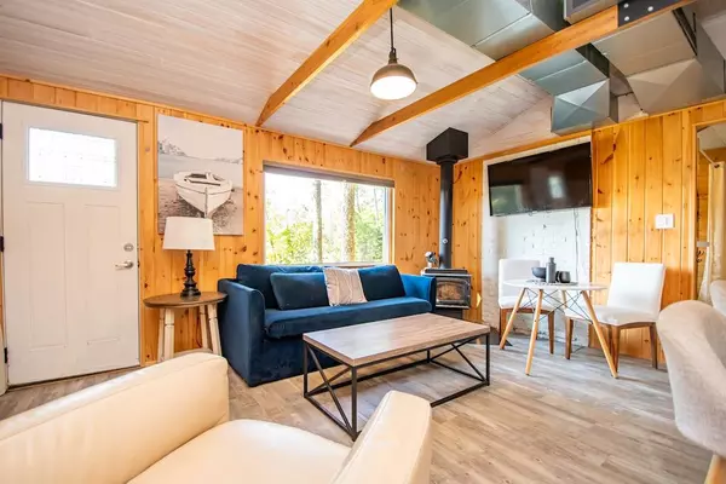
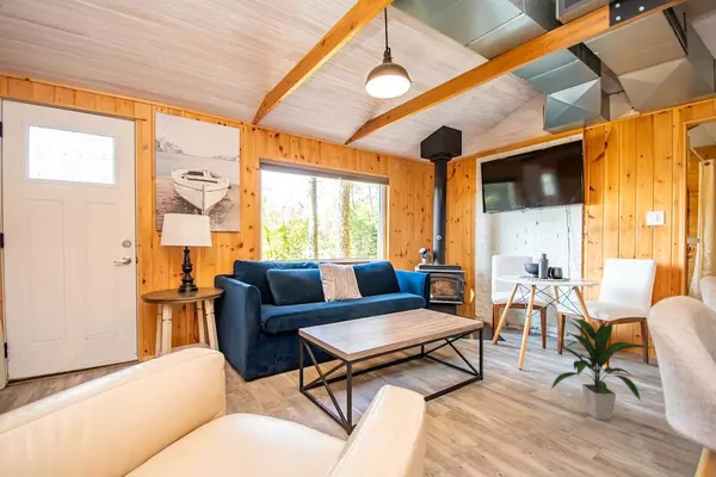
+ indoor plant [550,316,653,421]
